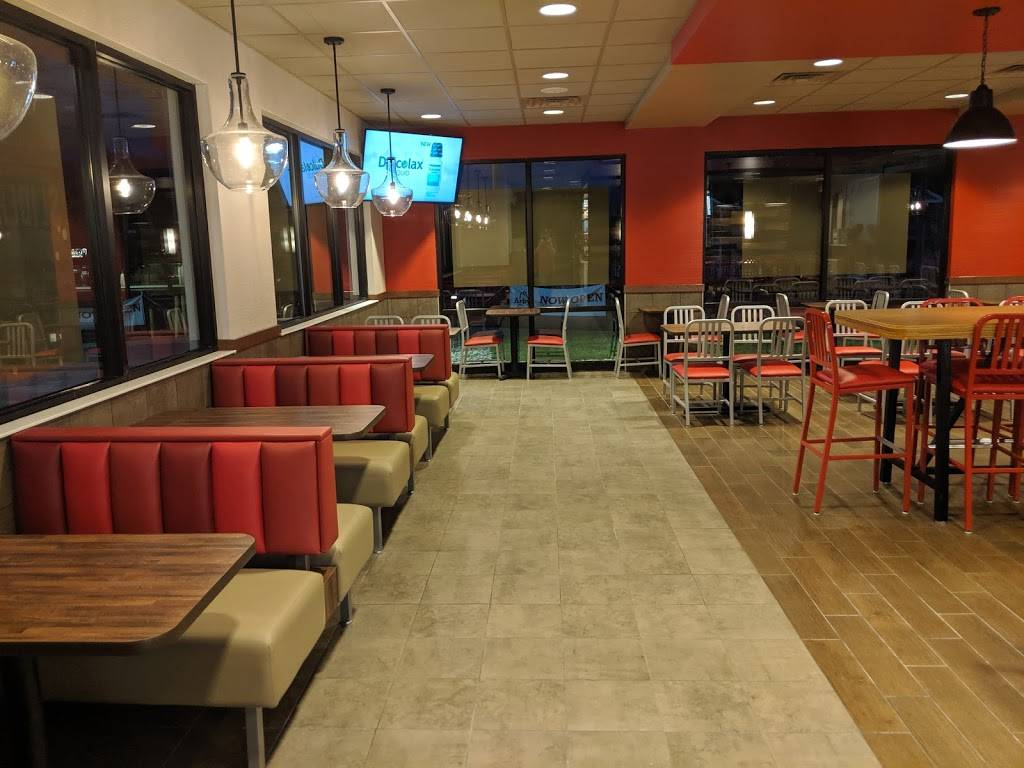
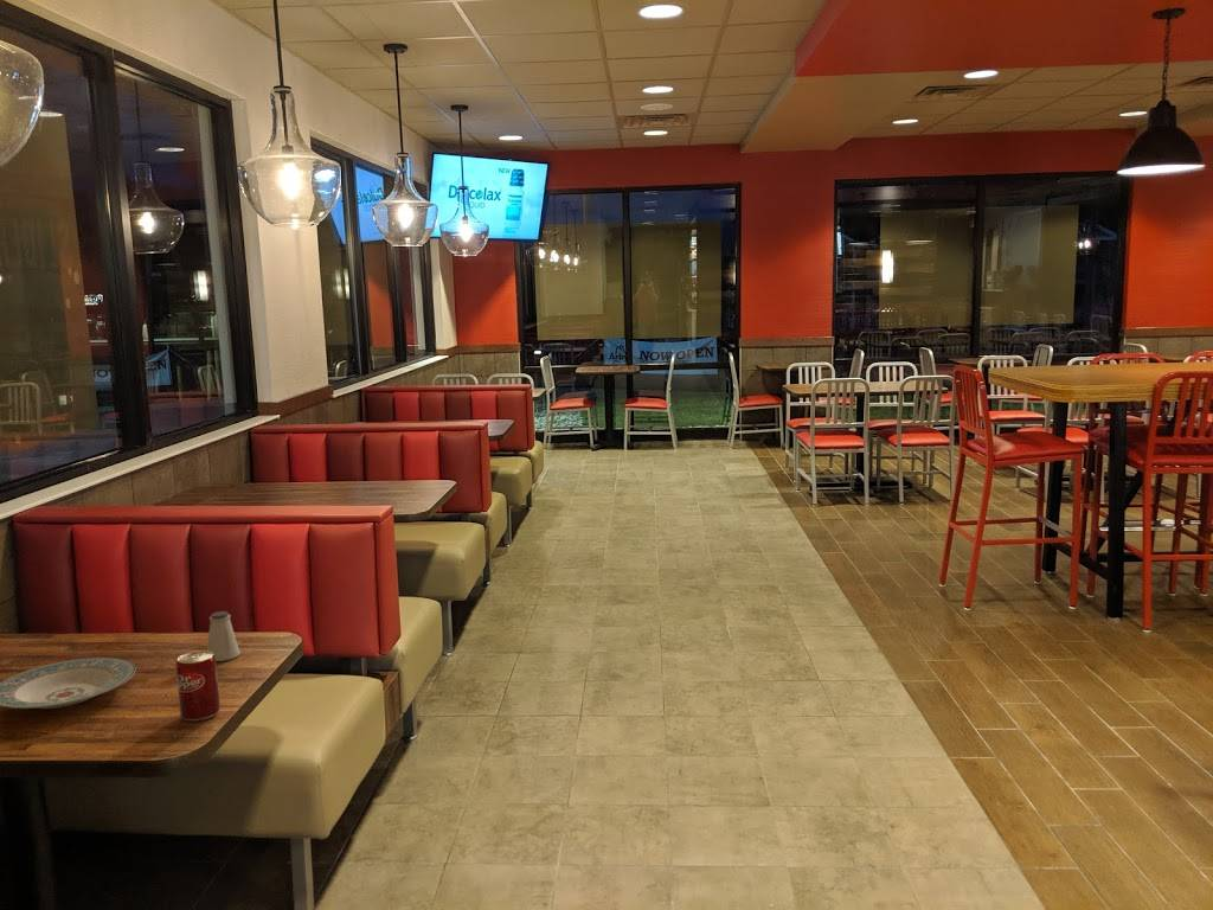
+ plate [0,656,137,710]
+ saltshaker [206,610,242,662]
+ soda can [174,649,222,723]
